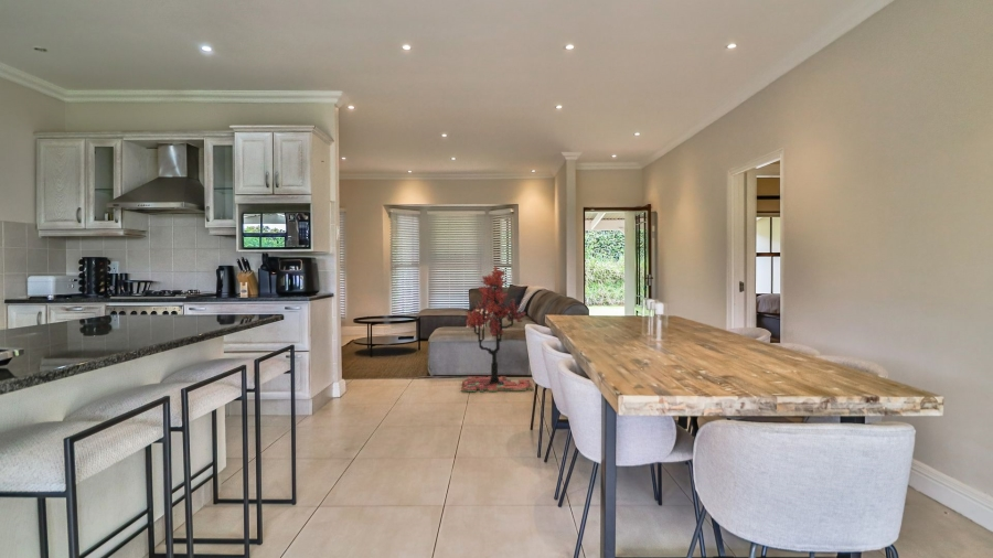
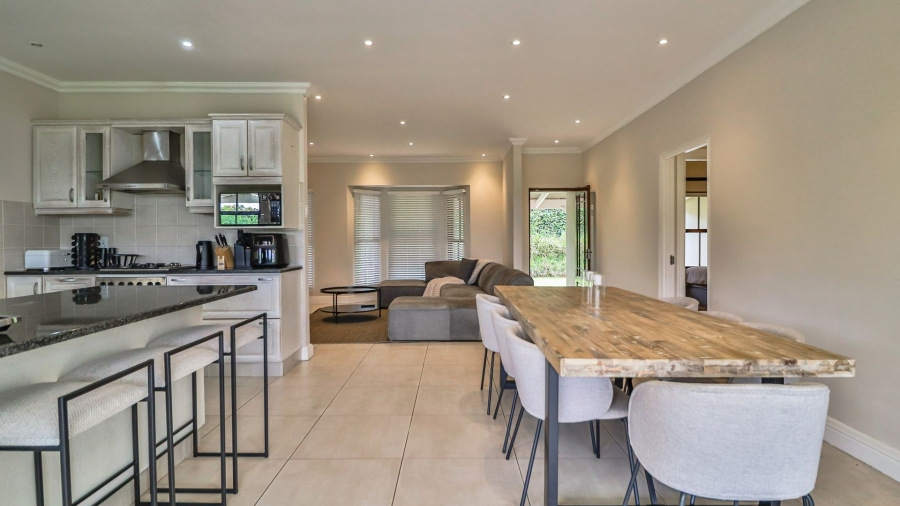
- tree [460,265,534,393]
